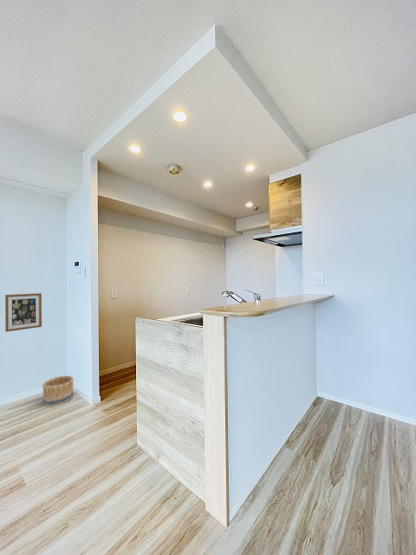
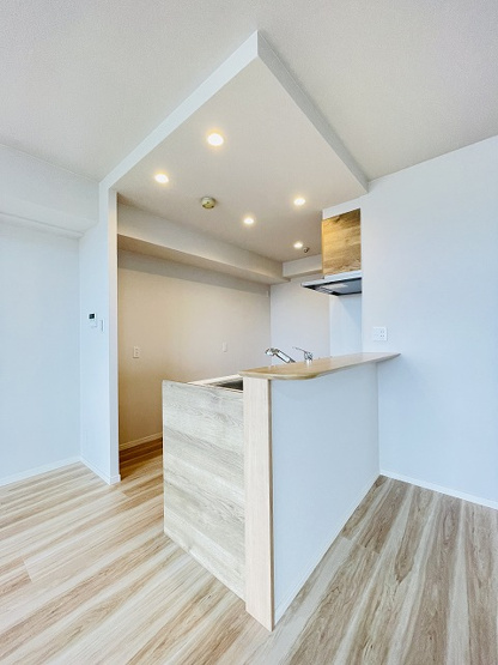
- wall art [4,292,43,333]
- basket [41,375,75,407]
